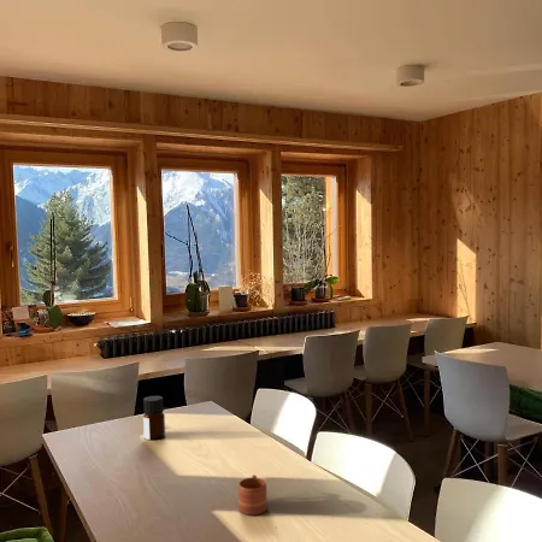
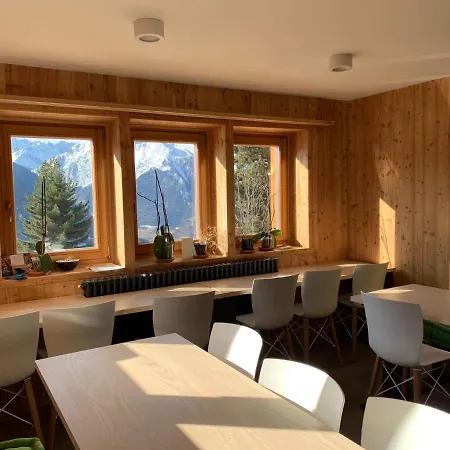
- bottle [142,395,166,441]
- mug [237,473,269,517]
